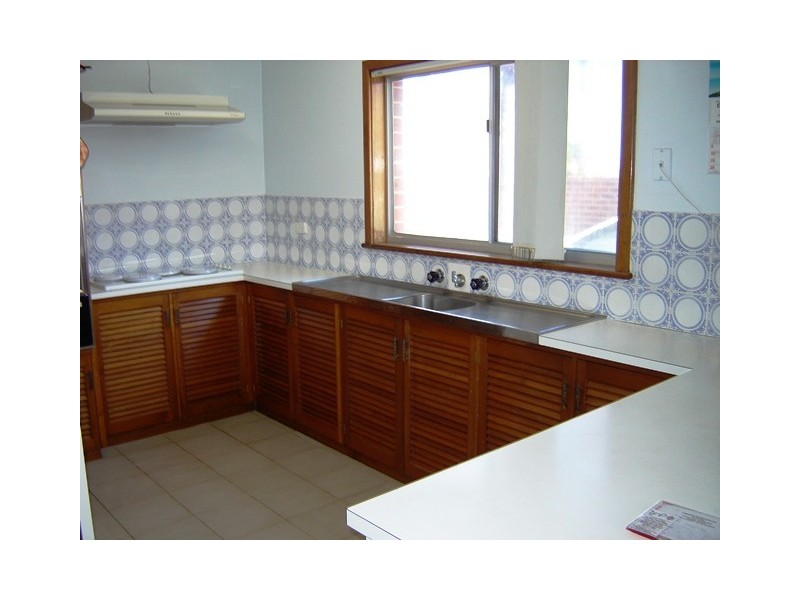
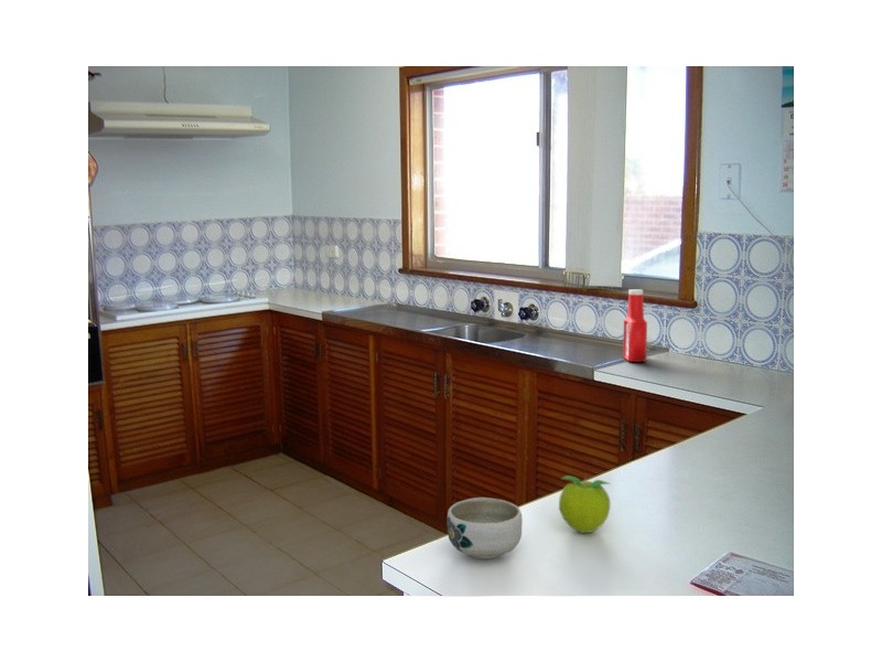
+ fruit [558,474,612,534]
+ bowl [447,496,524,559]
+ soap bottle [622,288,648,363]
